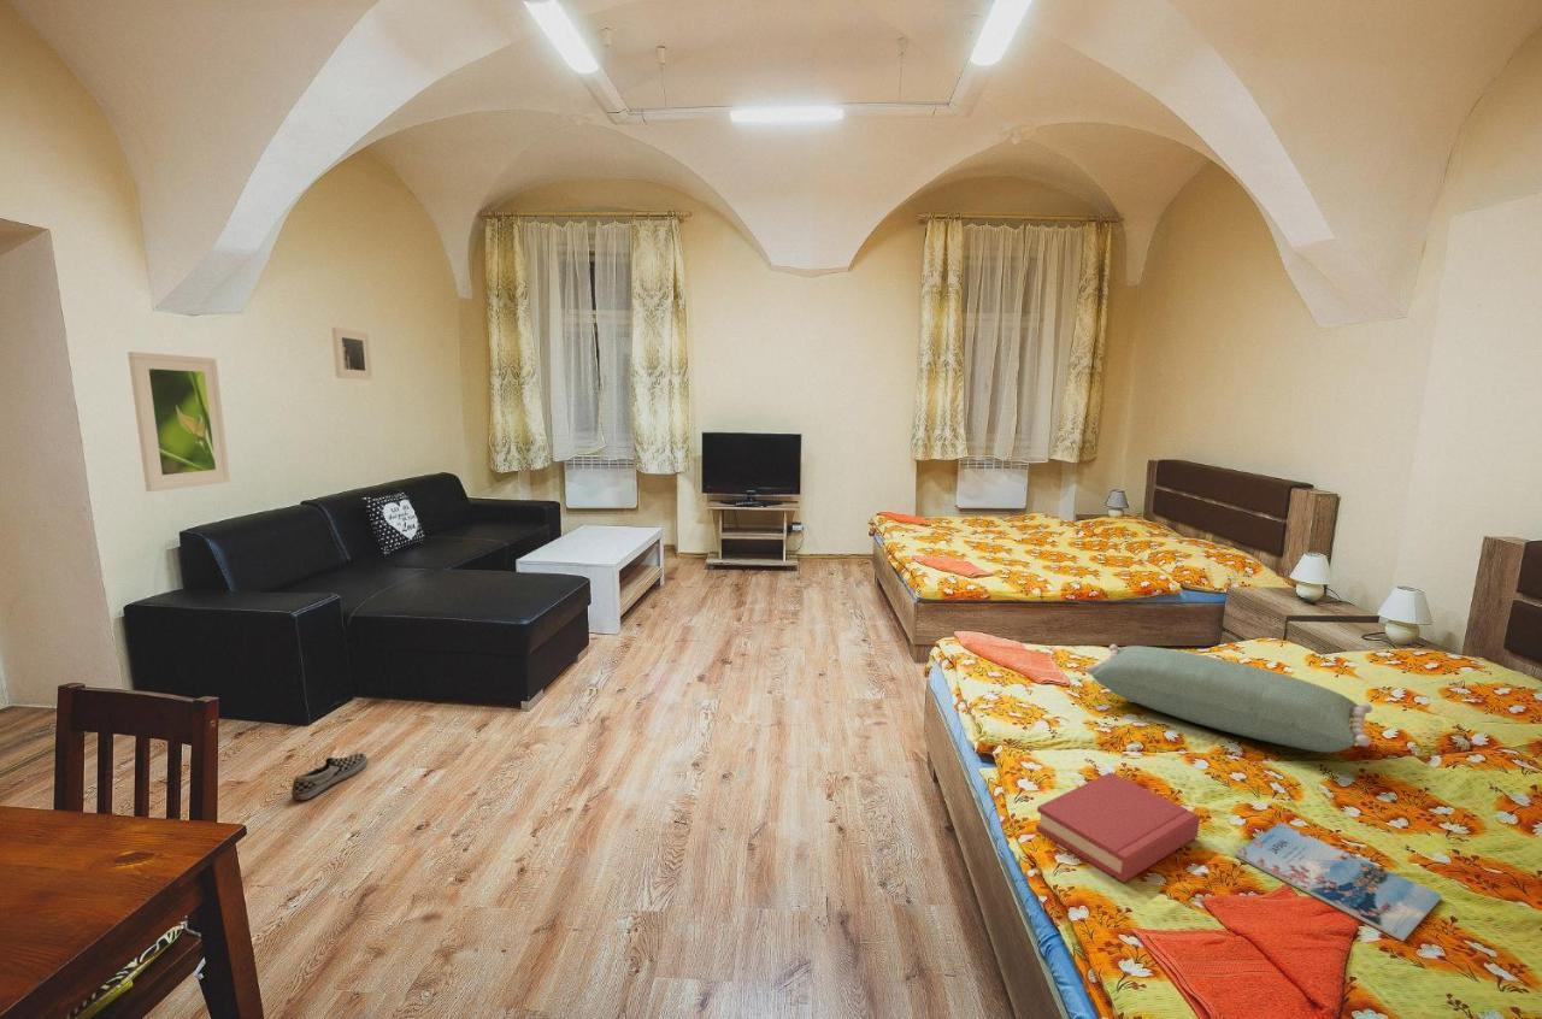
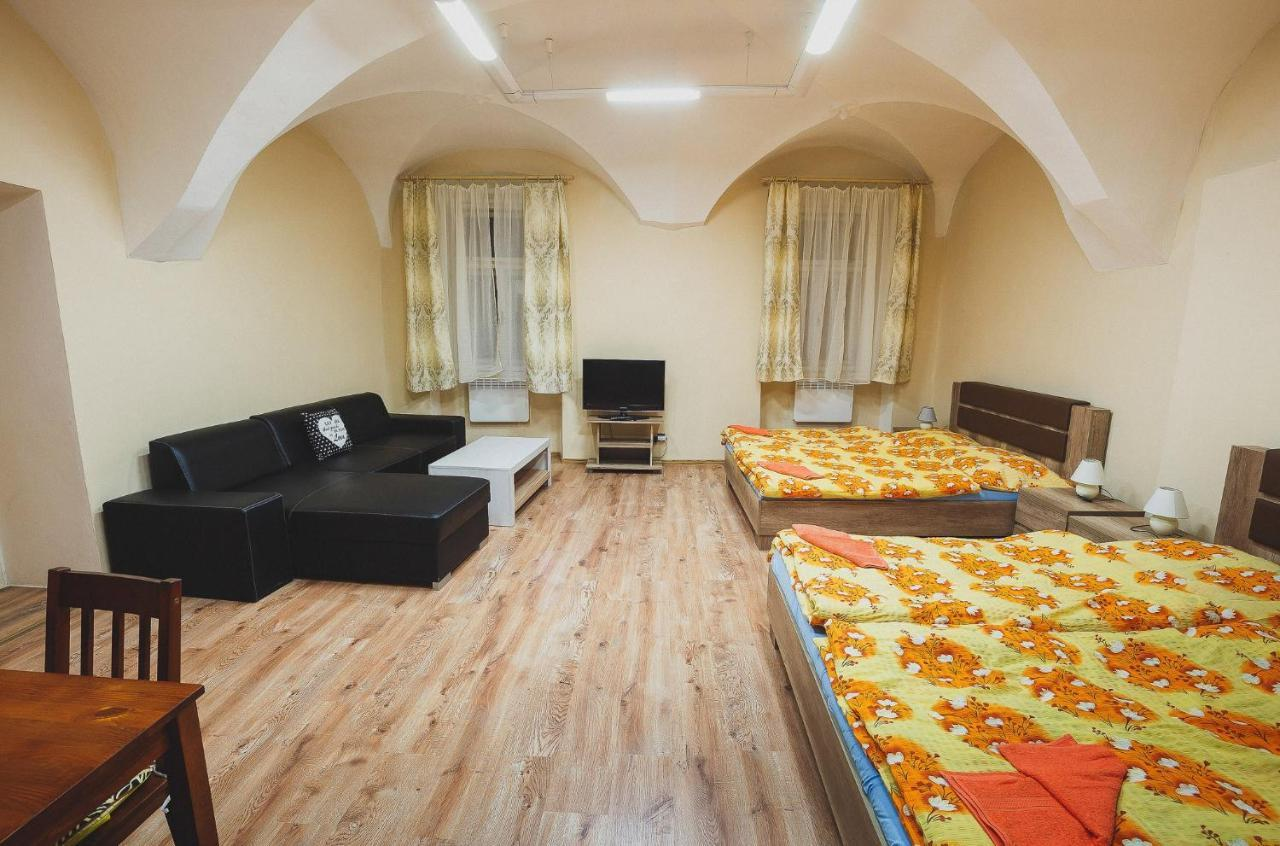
- shoe [290,752,369,801]
- pillow [1084,643,1373,753]
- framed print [126,351,231,493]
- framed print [331,326,373,381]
- magazine [1235,821,1443,942]
- hardback book [1035,771,1201,883]
